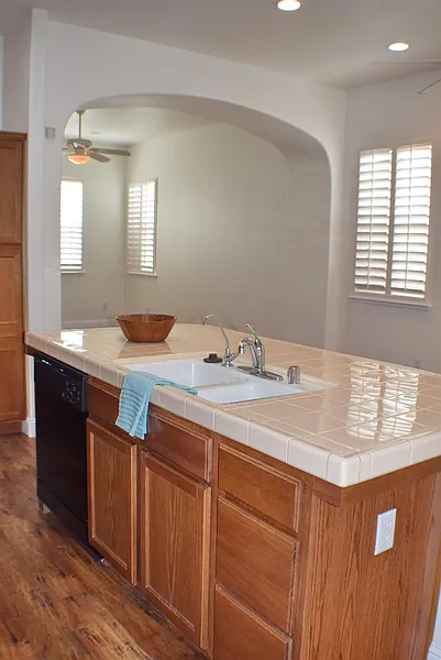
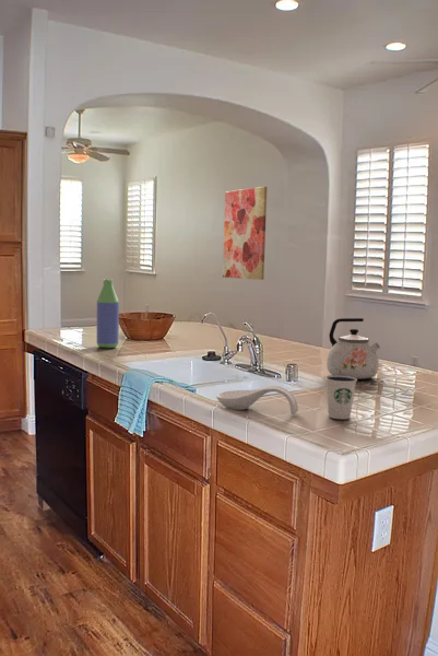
+ spoon rest [215,385,299,415]
+ bottle [96,279,120,349]
+ wall art [222,186,268,281]
+ dixie cup [324,375,358,420]
+ kettle [325,317,381,380]
